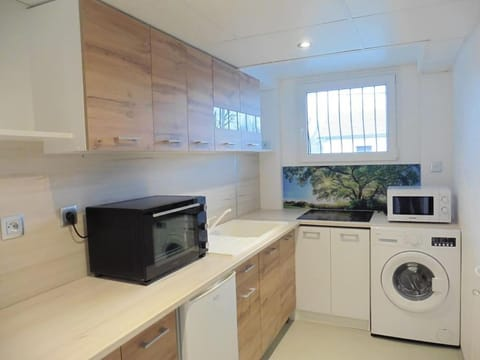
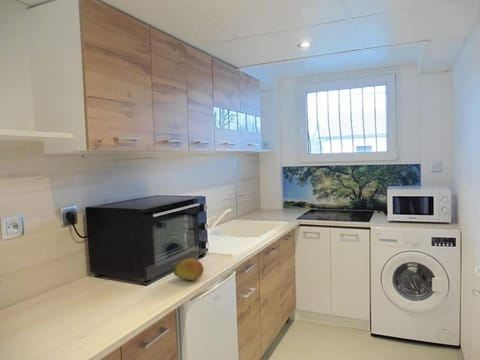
+ fruit [173,257,205,282]
